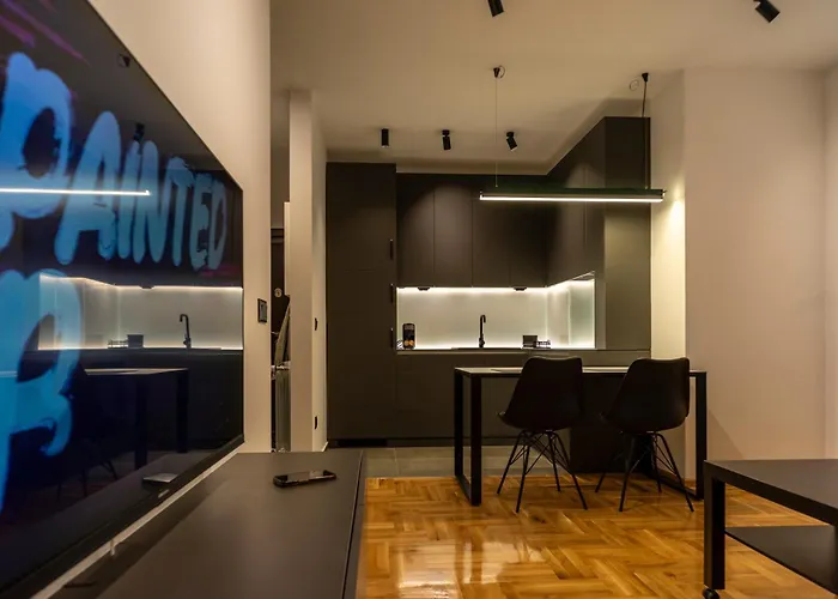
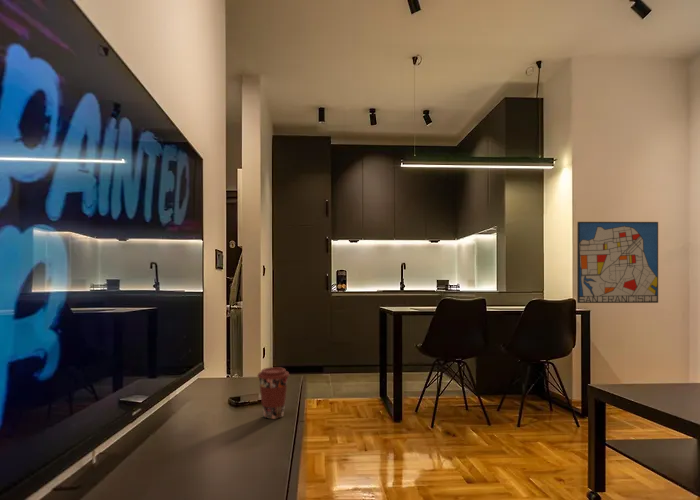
+ wall art [576,221,659,304]
+ coffee cup [256,366,290,420]
